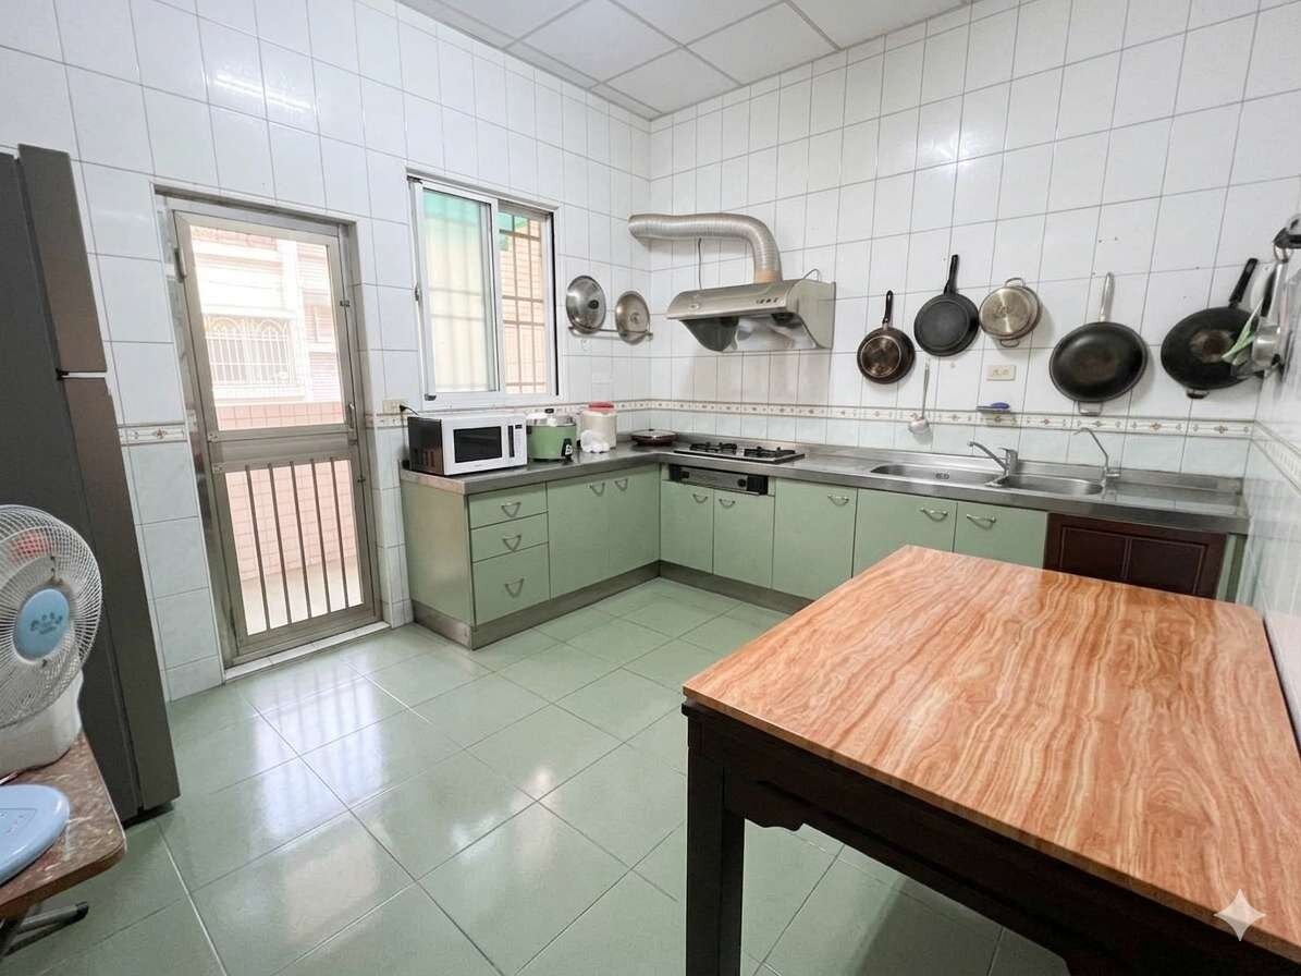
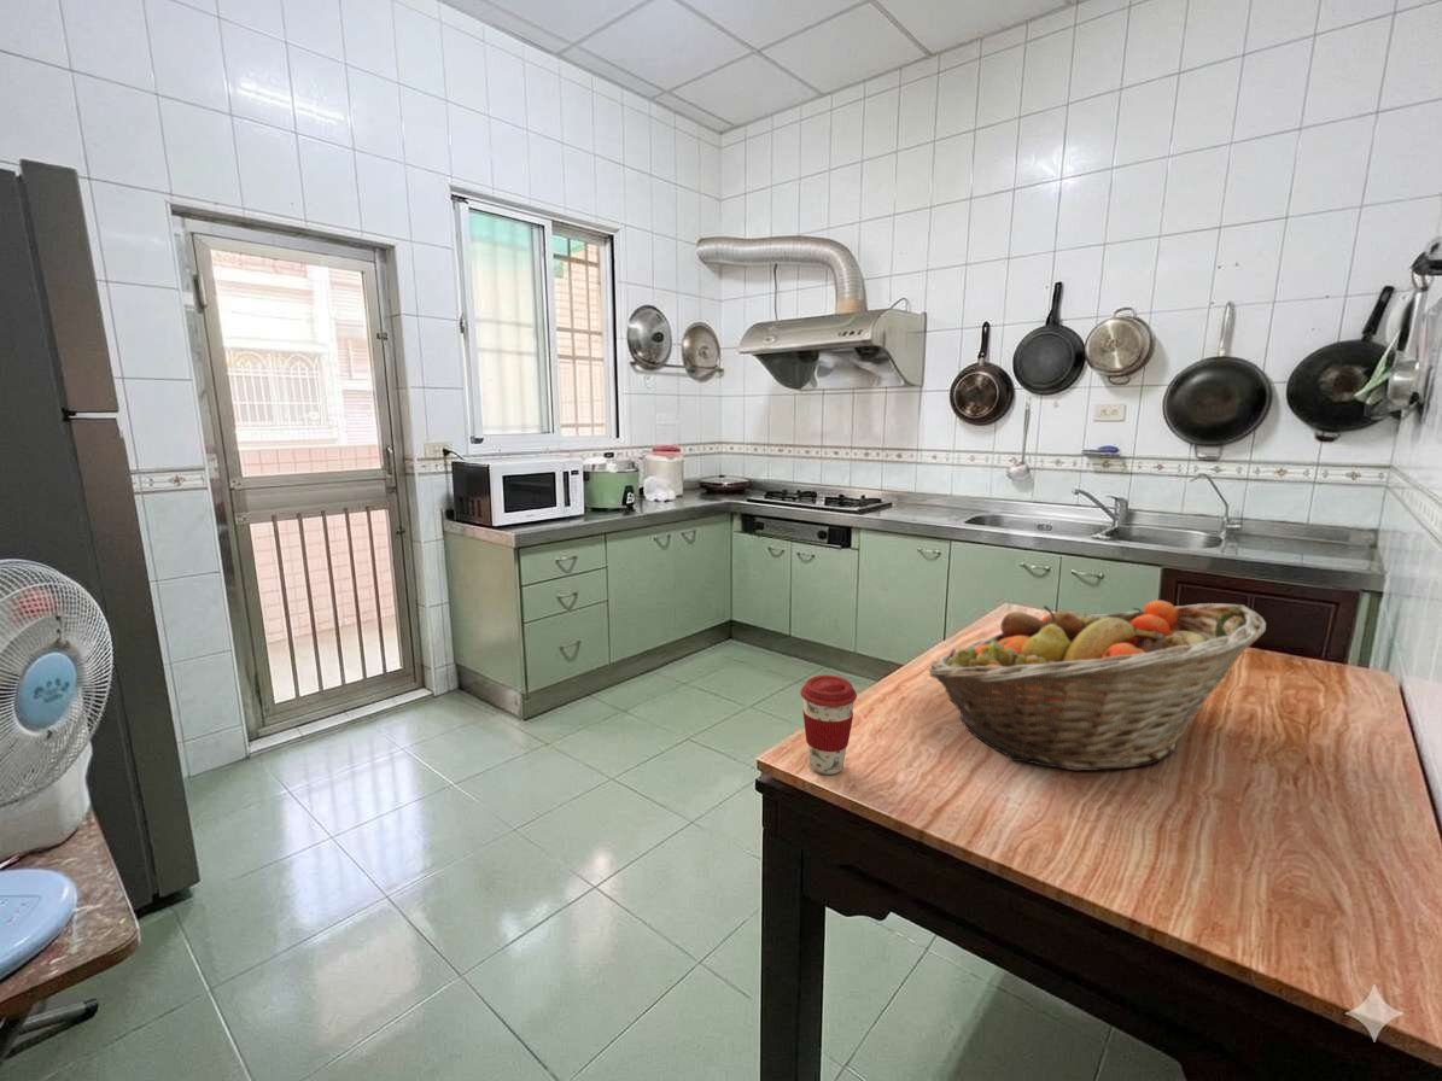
+ coffee cup [799,674,858,776]
+ fruit basket [928,600,1267,772]
